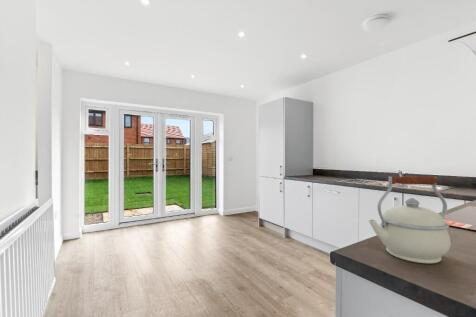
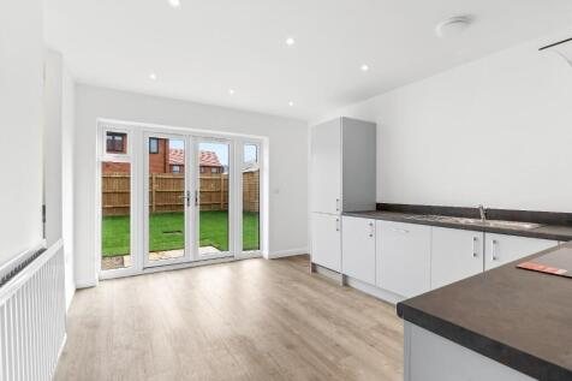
- kettle [367,175,452,264]
